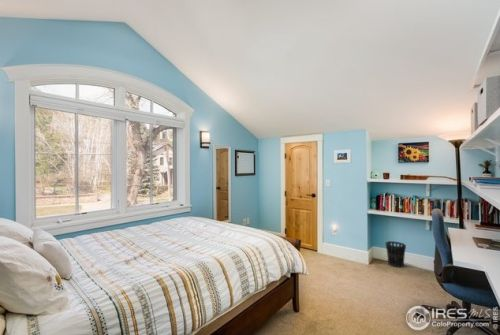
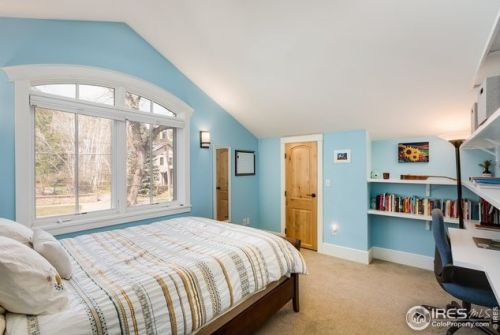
- wastebasket [385,240,407,268]
